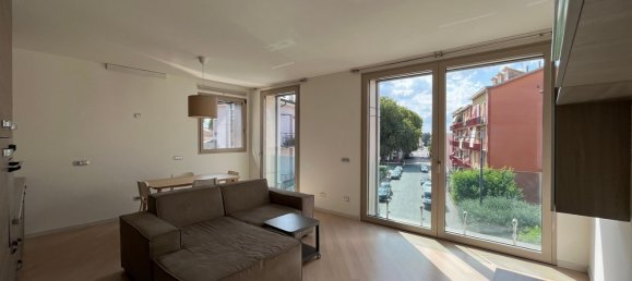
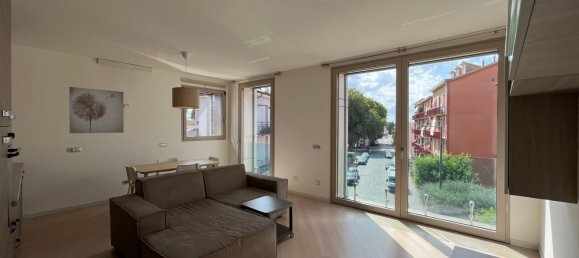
+ wall art [68,86,125,134]
